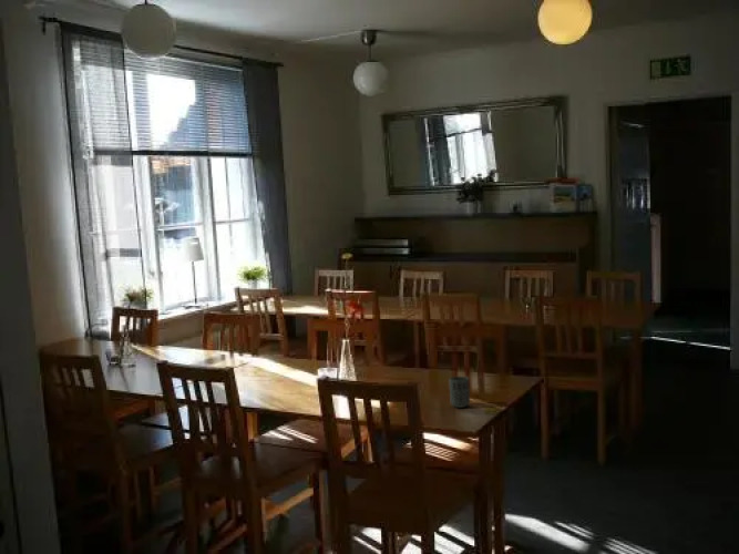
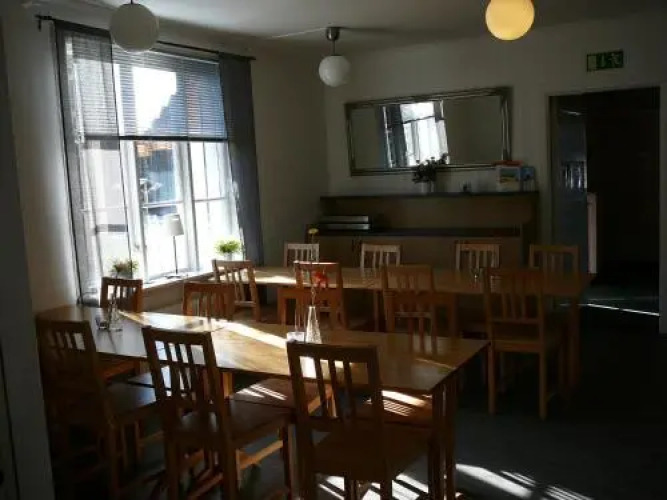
- cup [448,376,471,409]
